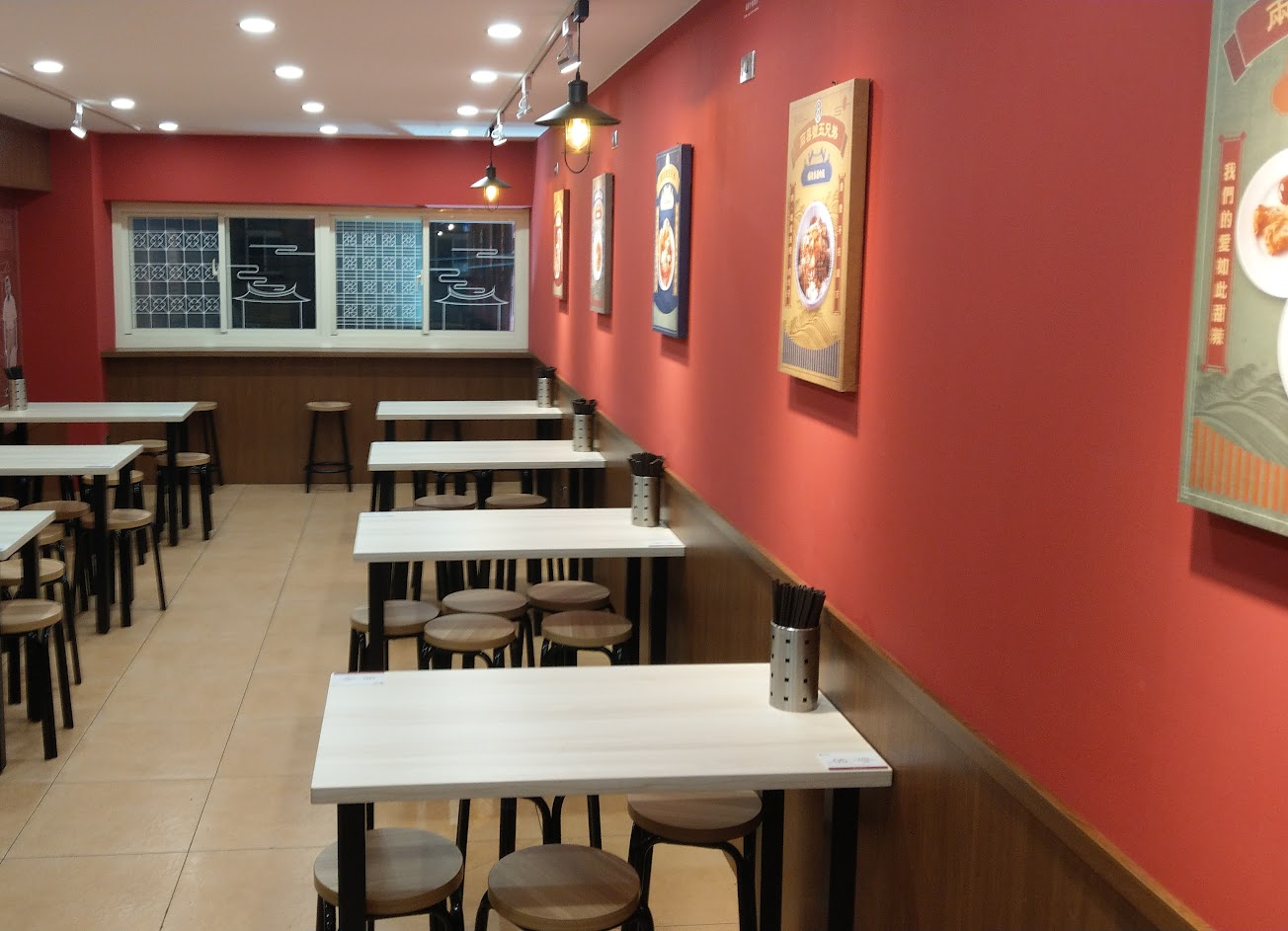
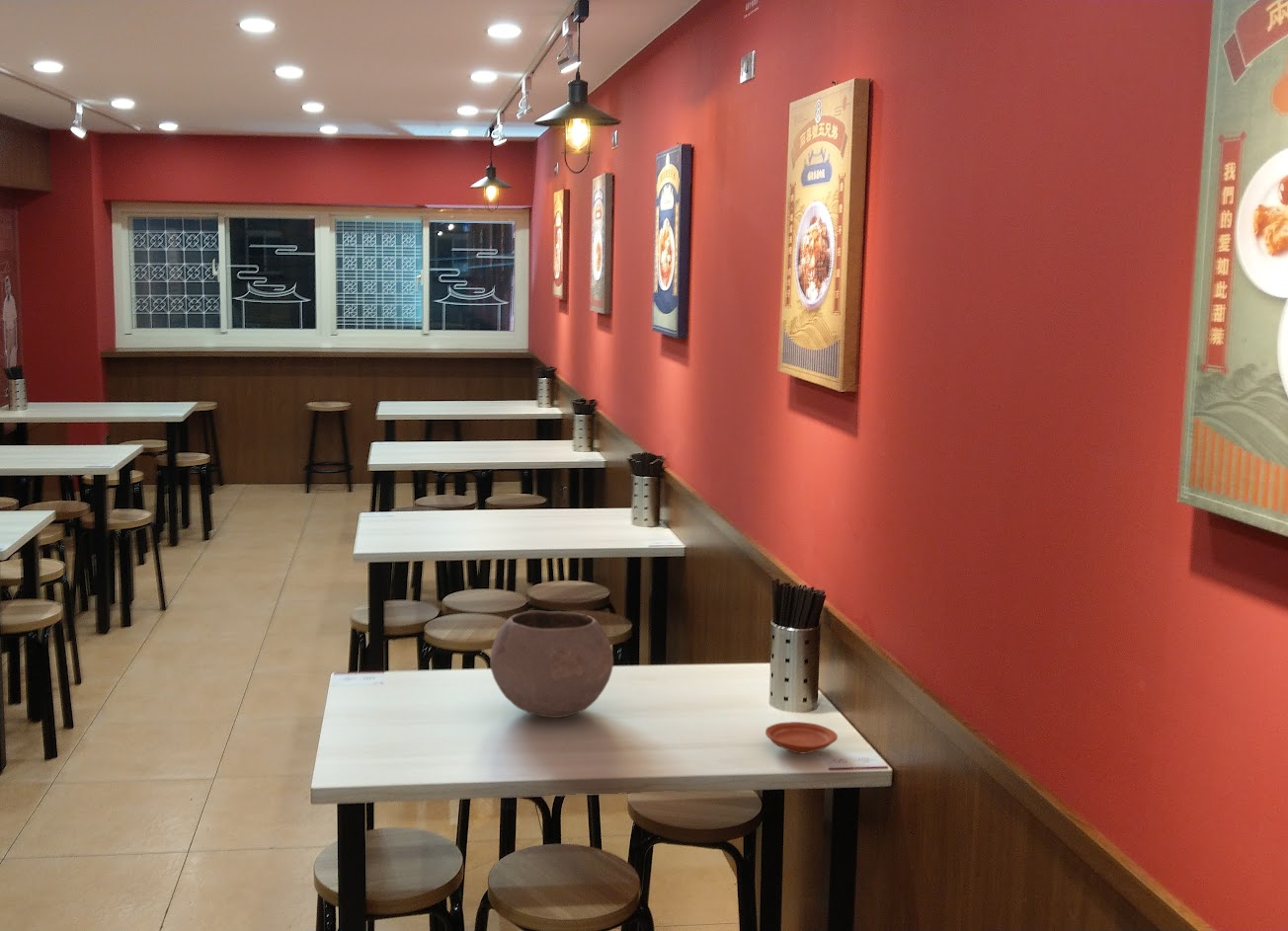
+ plate [765,721,839,754]
+ bowl [489,609,614,719]
